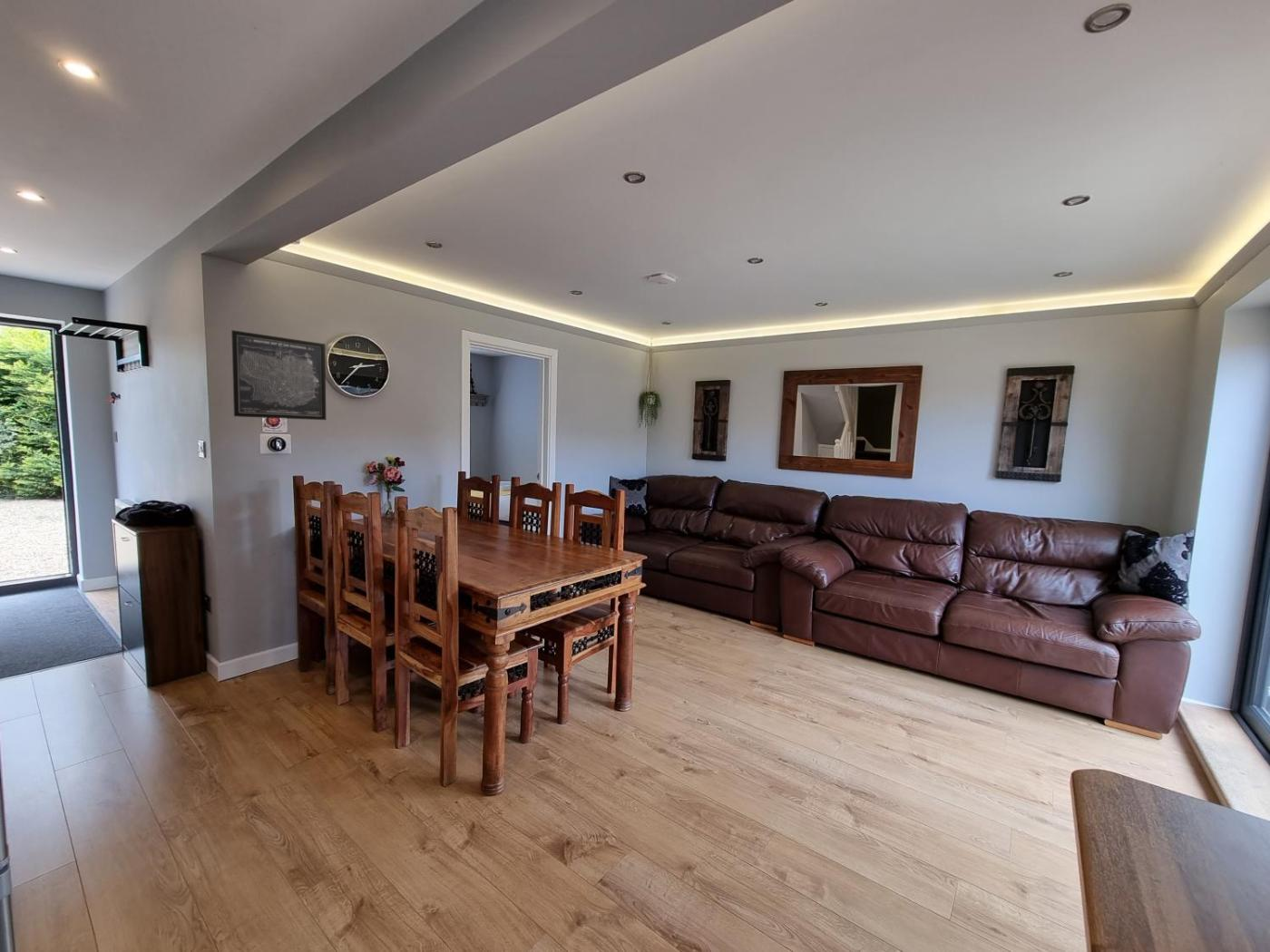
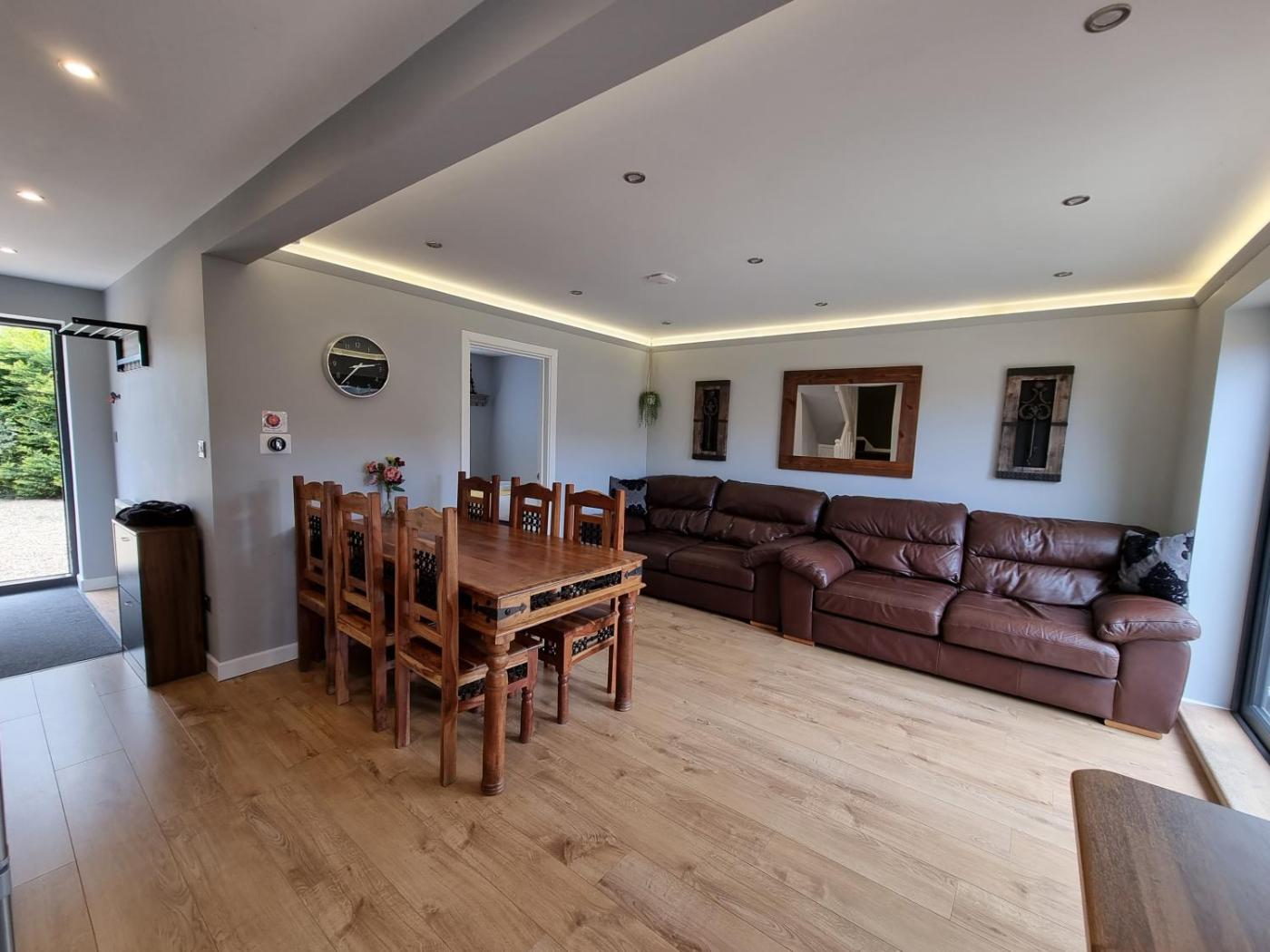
- wall art [230,329,327,421]
